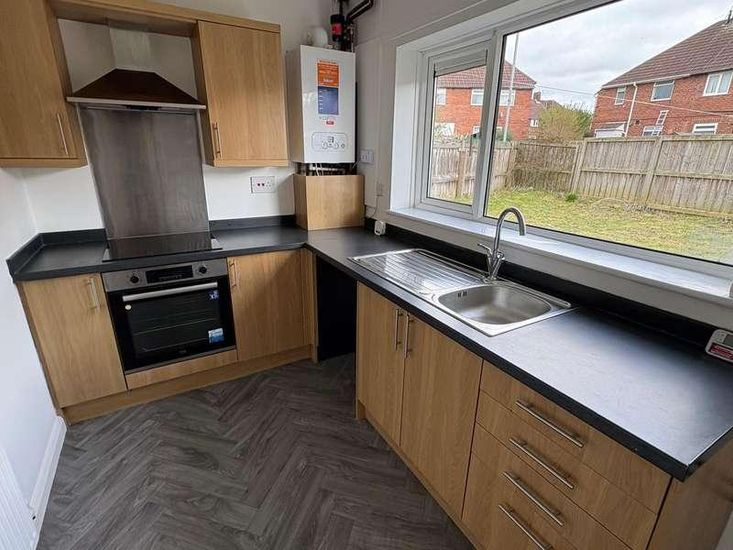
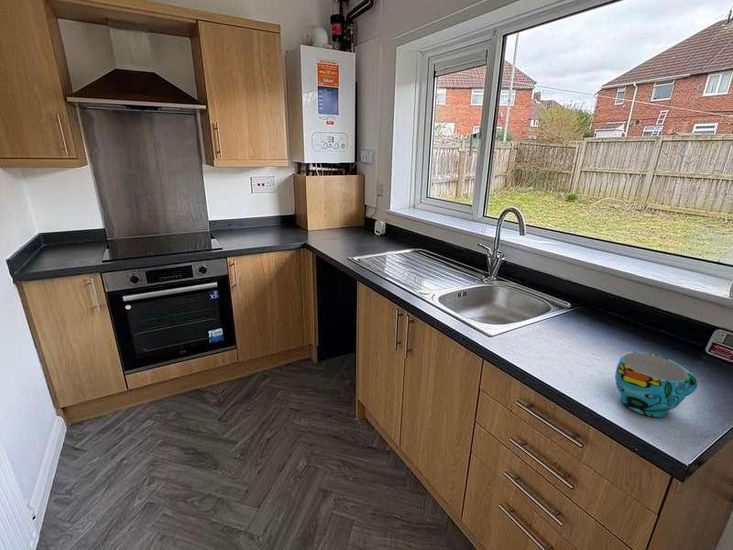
+ cup [614,351,698,418]
